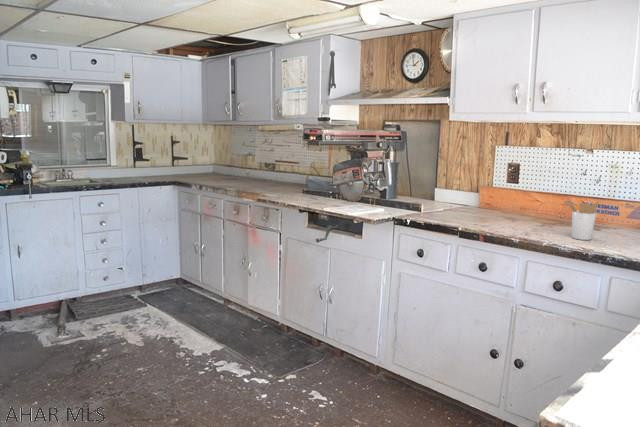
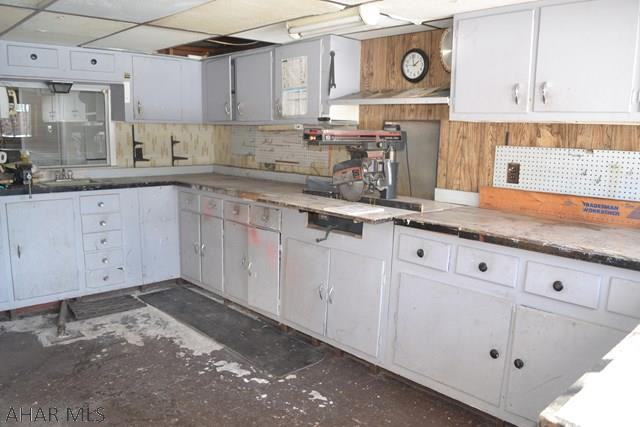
- utensil holder [568,199,600,241]
